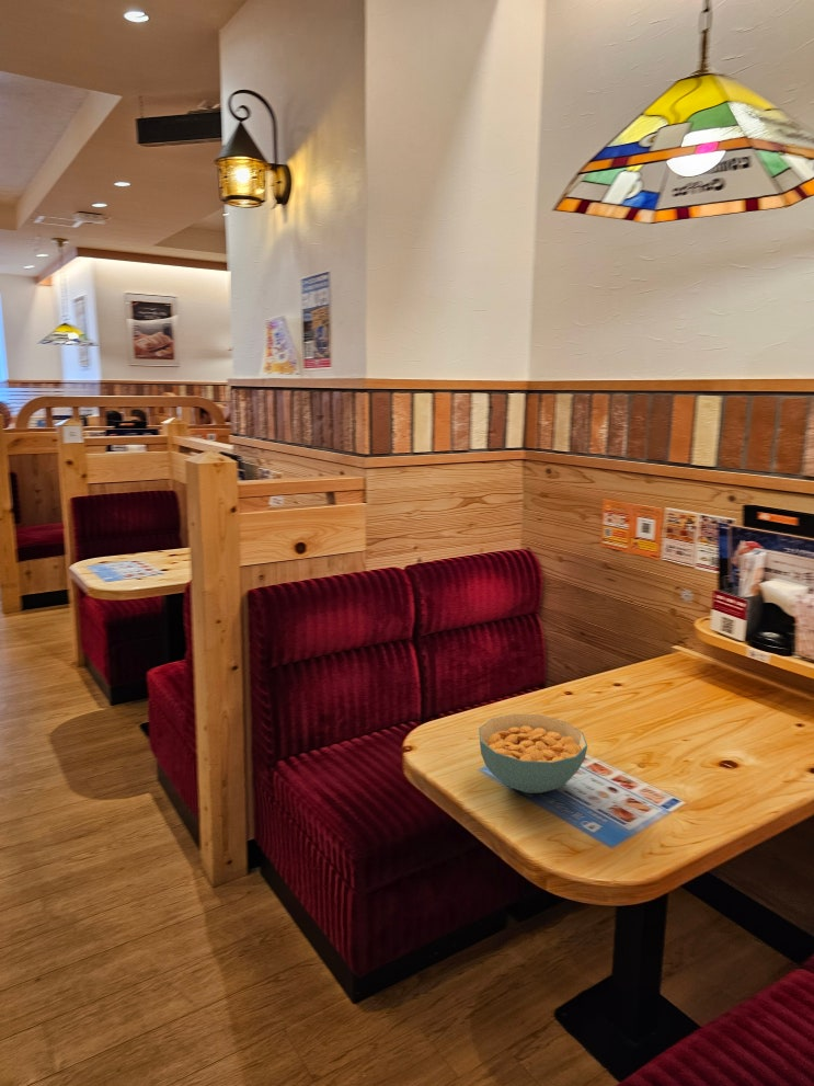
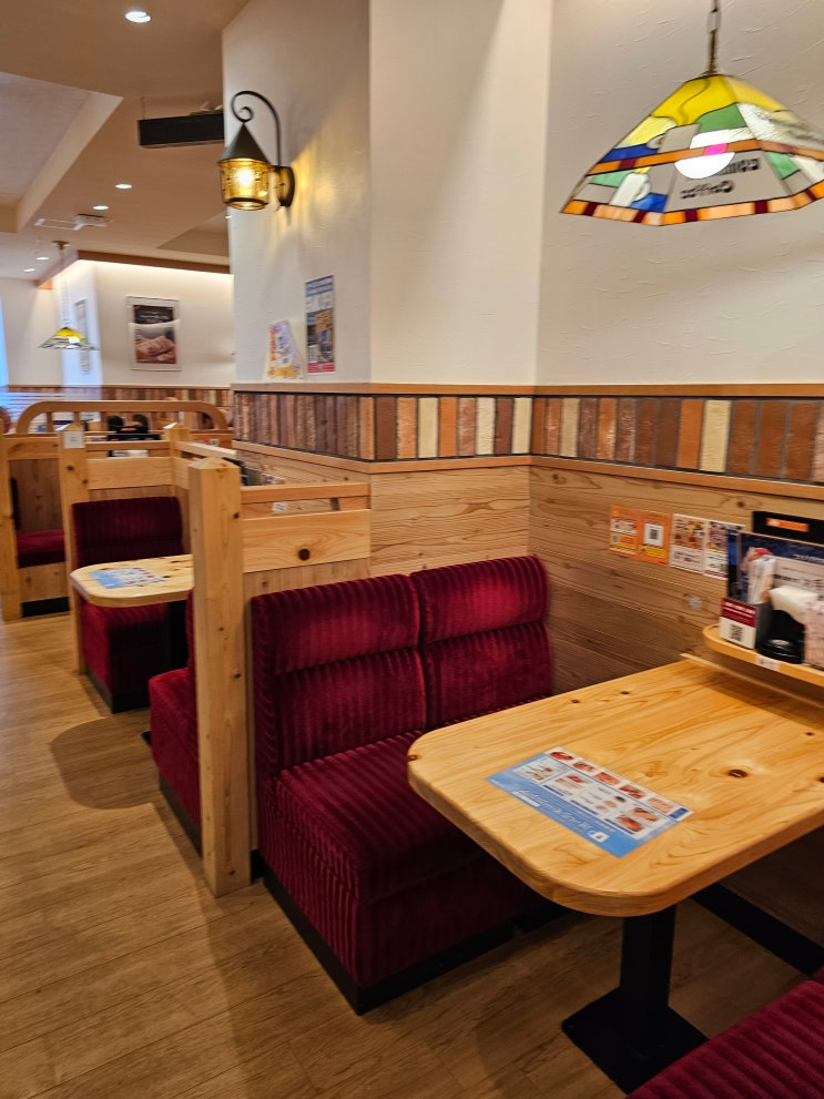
- cereal bowl [478,713,588,795]
